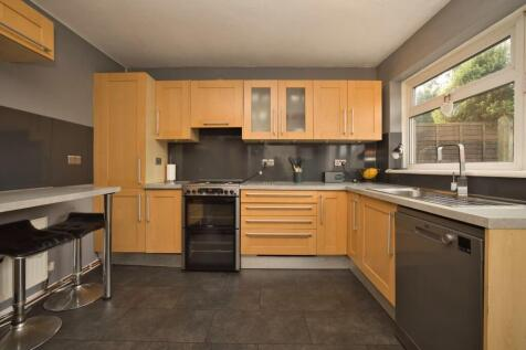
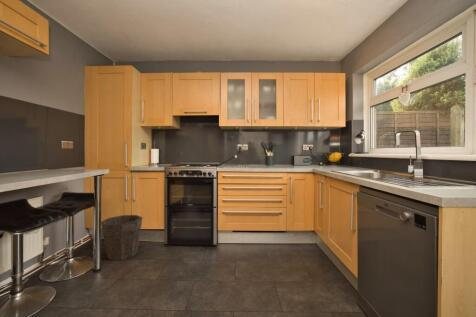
+ waste bin [100,214,143,261]
